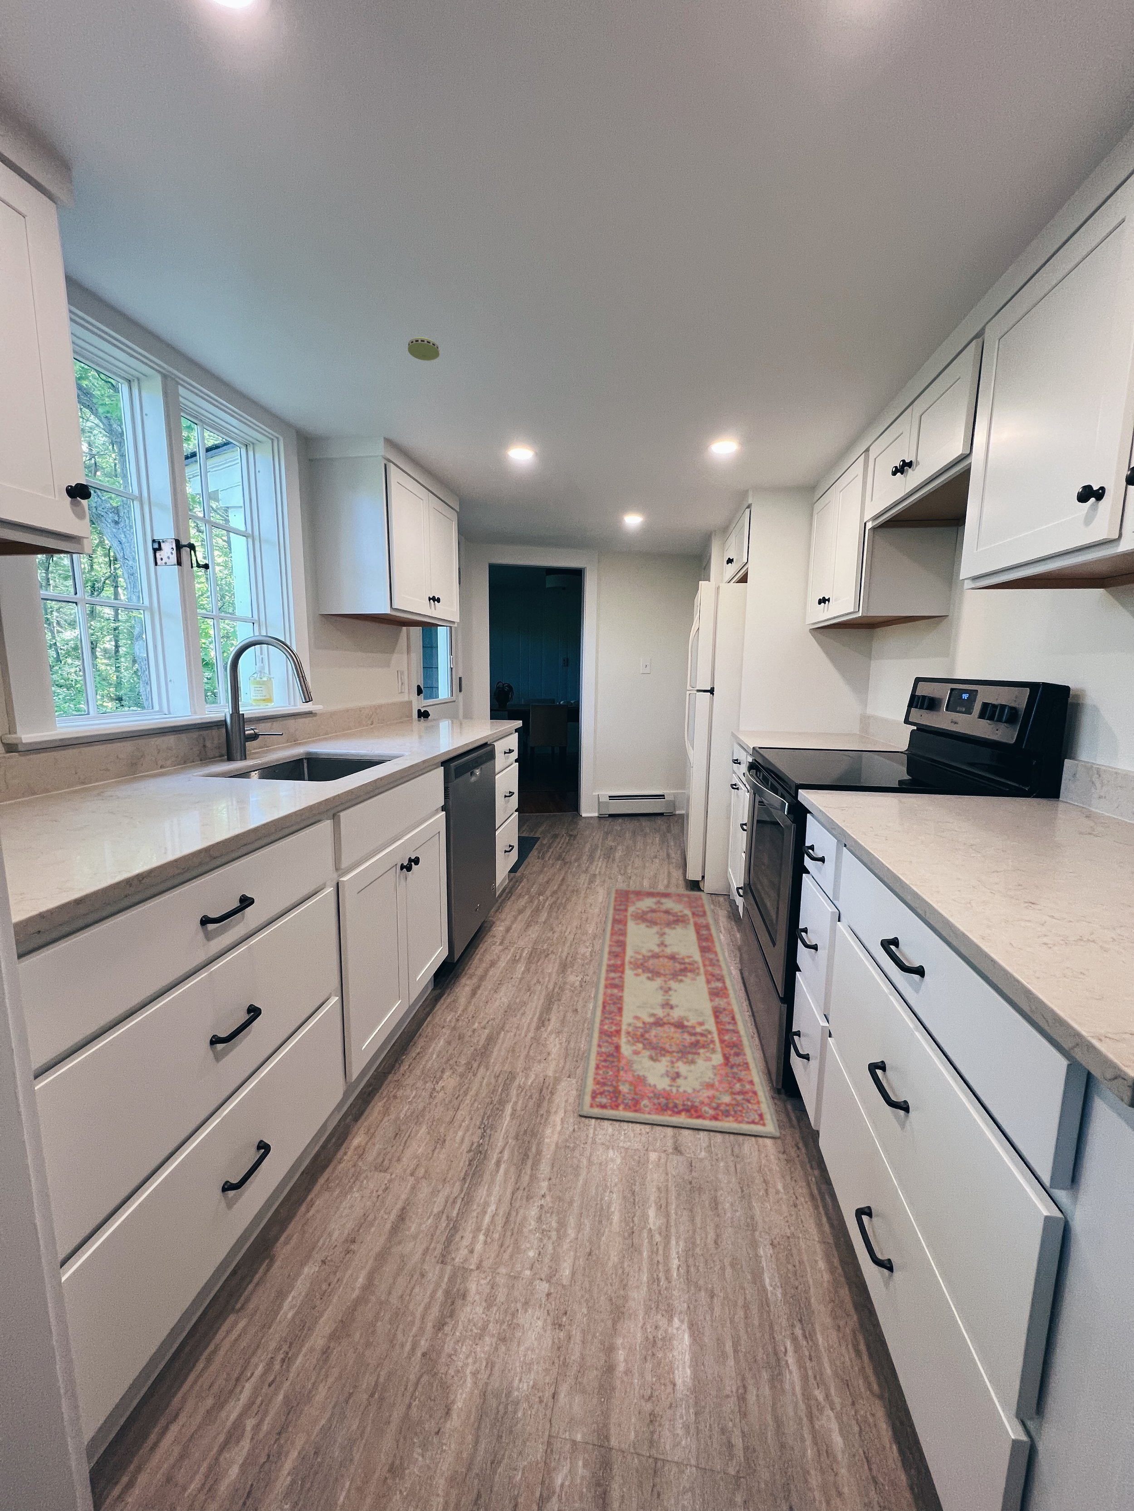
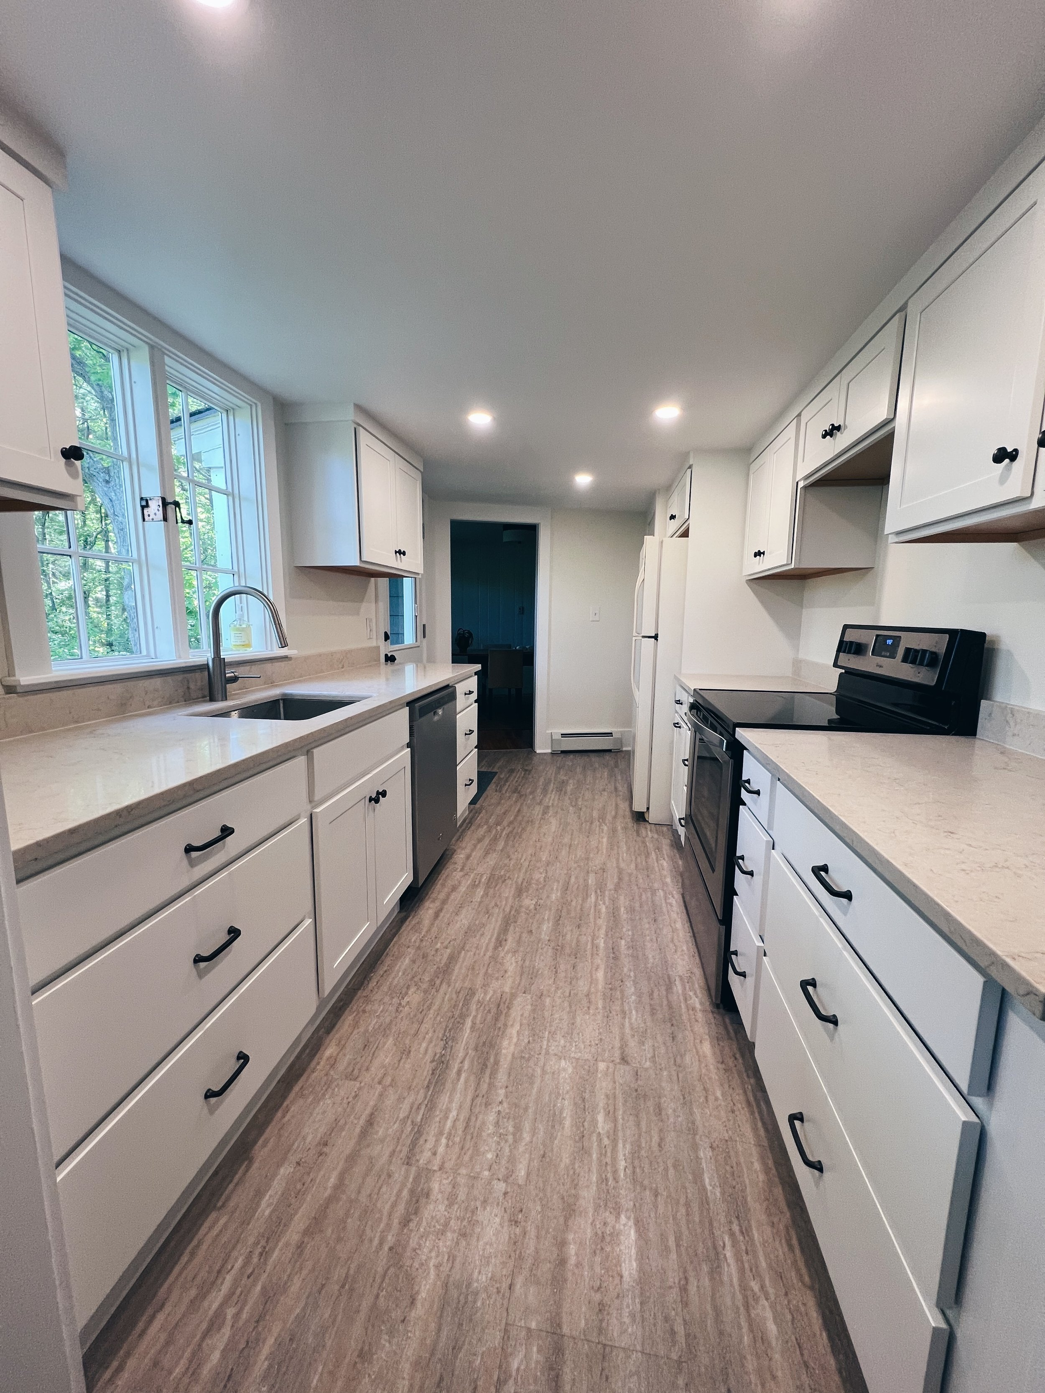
- smoke detector [407,337,440,361]
- rug [579,886,780,1137]
